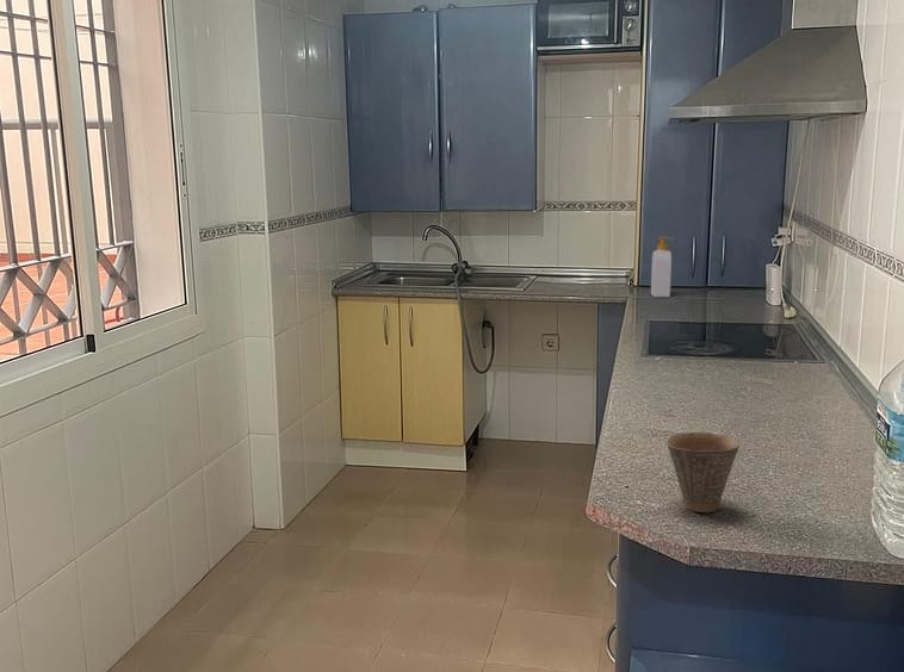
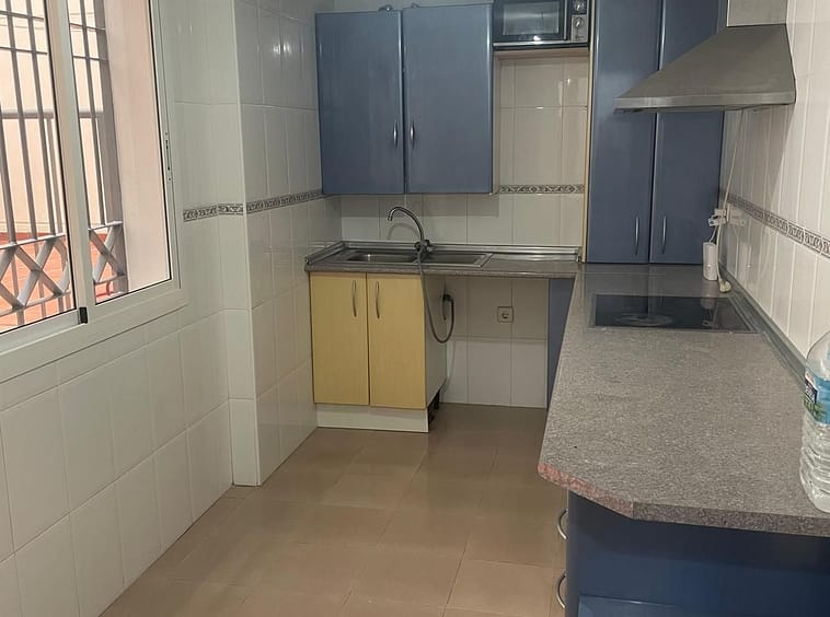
- cup [665,431,741,514]
- soap bottle [650,236,674,298]
